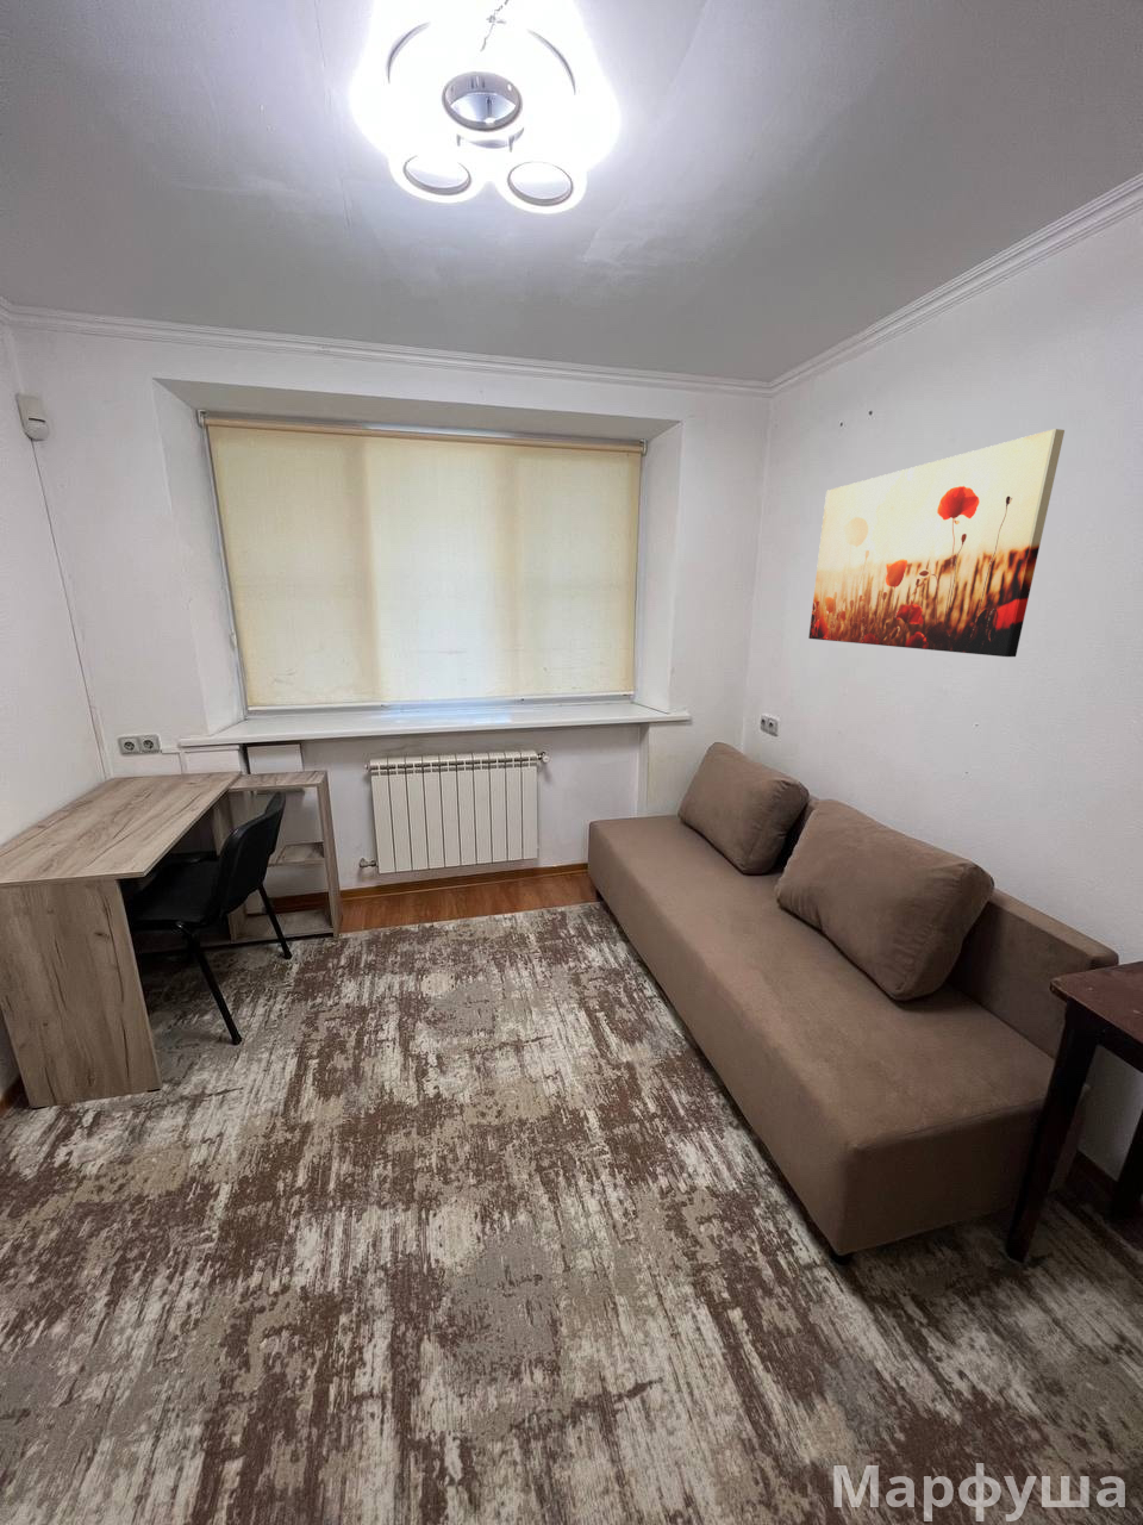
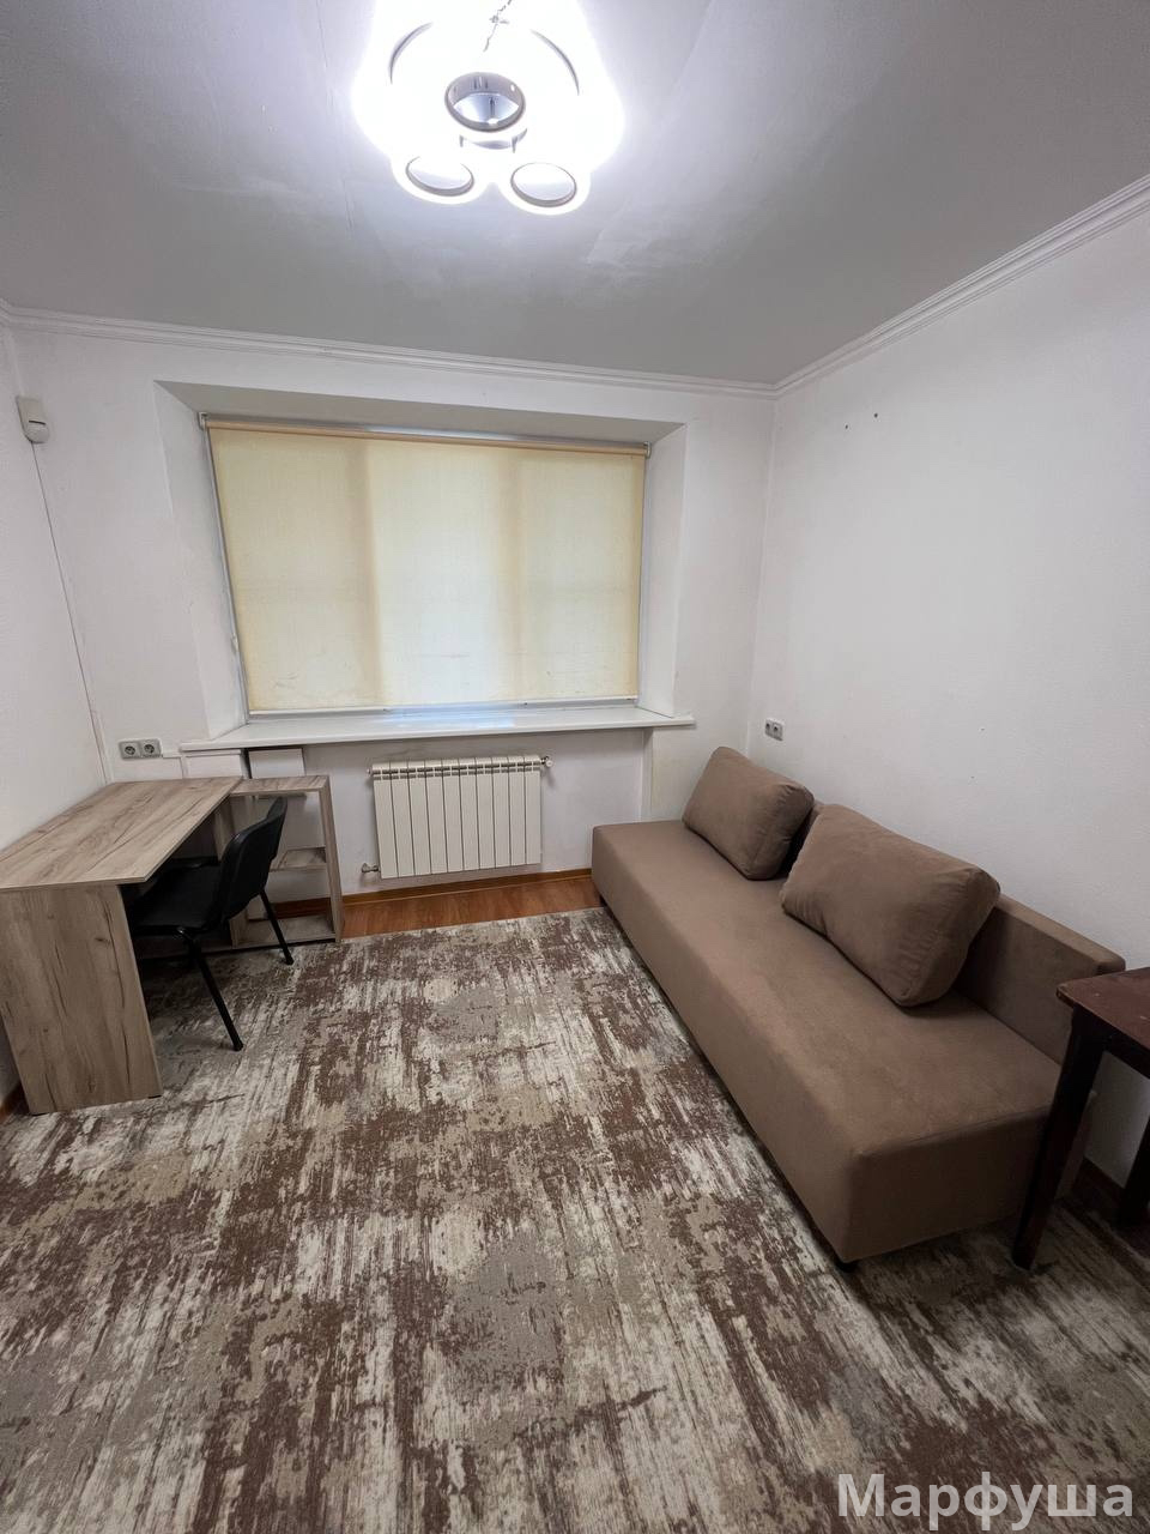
- wall art [807,427,1066,658]
